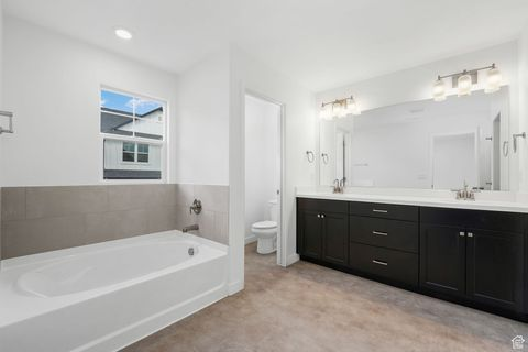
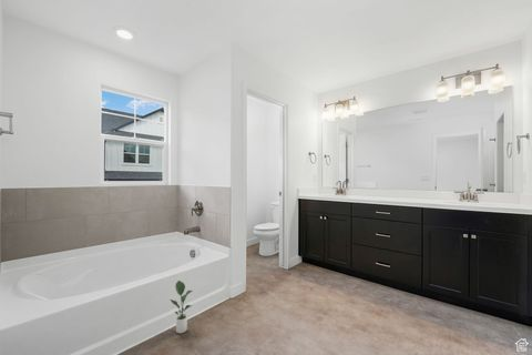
+ potted plant [170,280,194,334]
